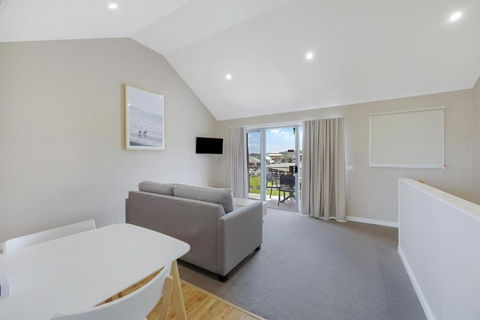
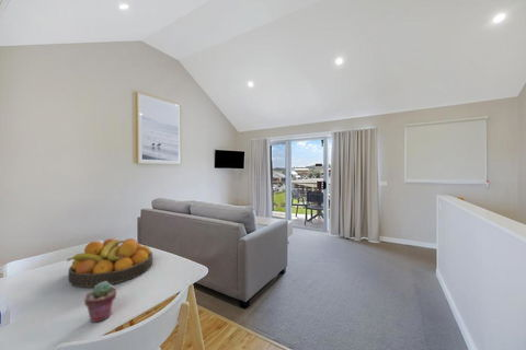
+ fruit bowl [66,237,155,289]
+ potted succulent [83,281,117,324]
